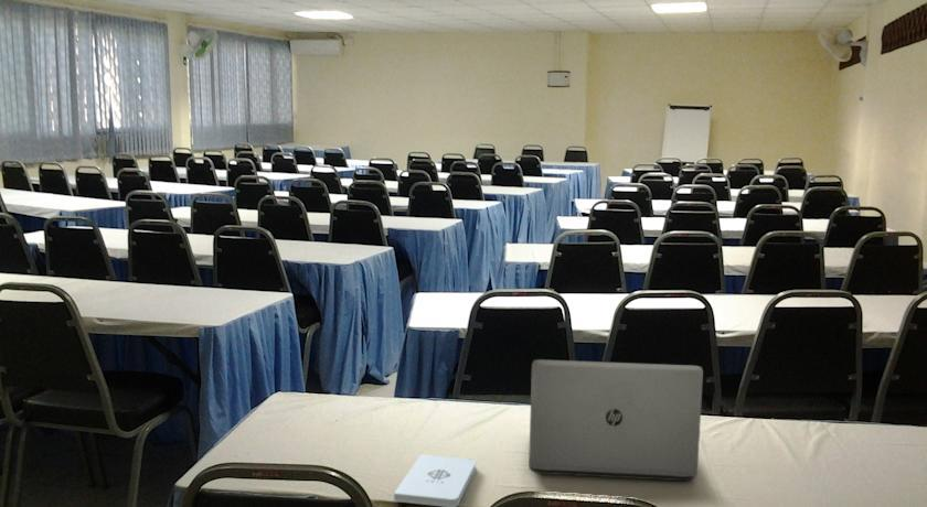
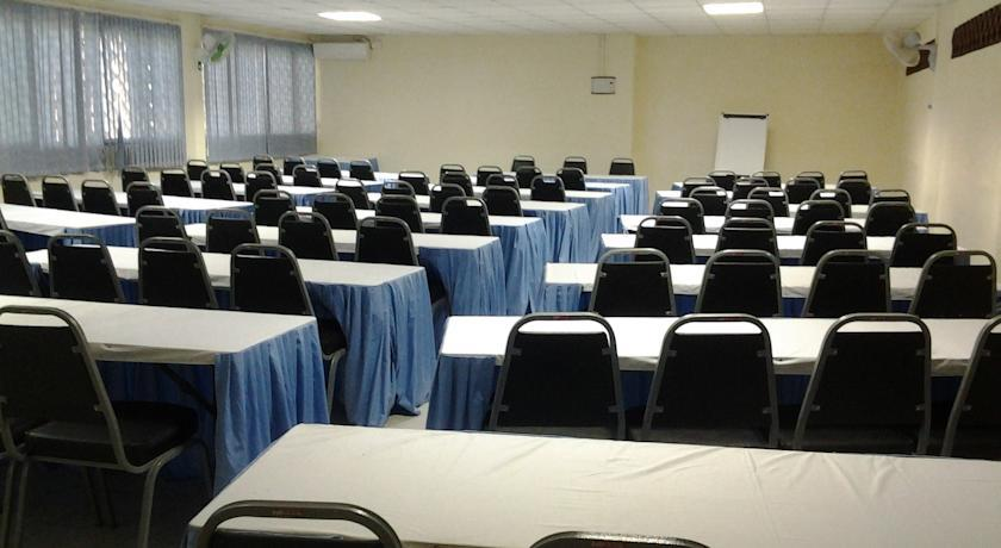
- laptop [528,358,704,482]
- notepad [393,453,477,507]
